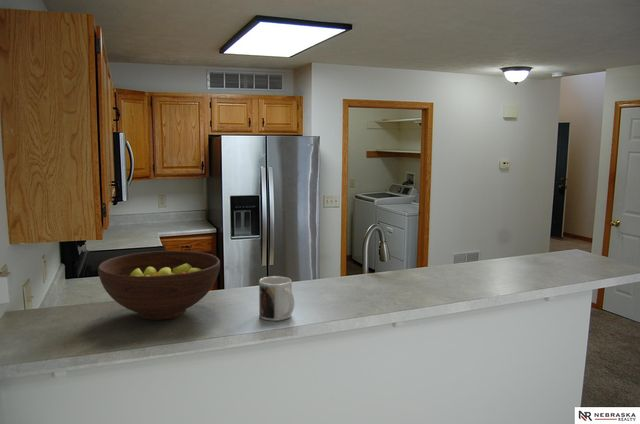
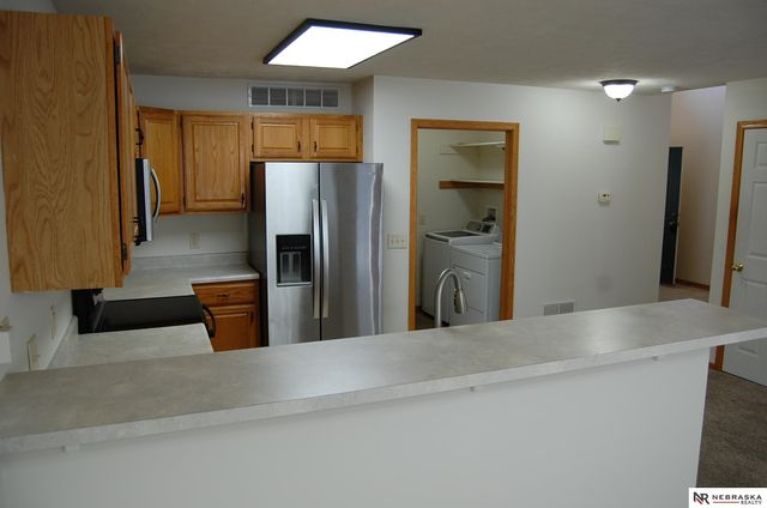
- fruit bowl [97,250,221,321]
- mug [258,275,295,322]
